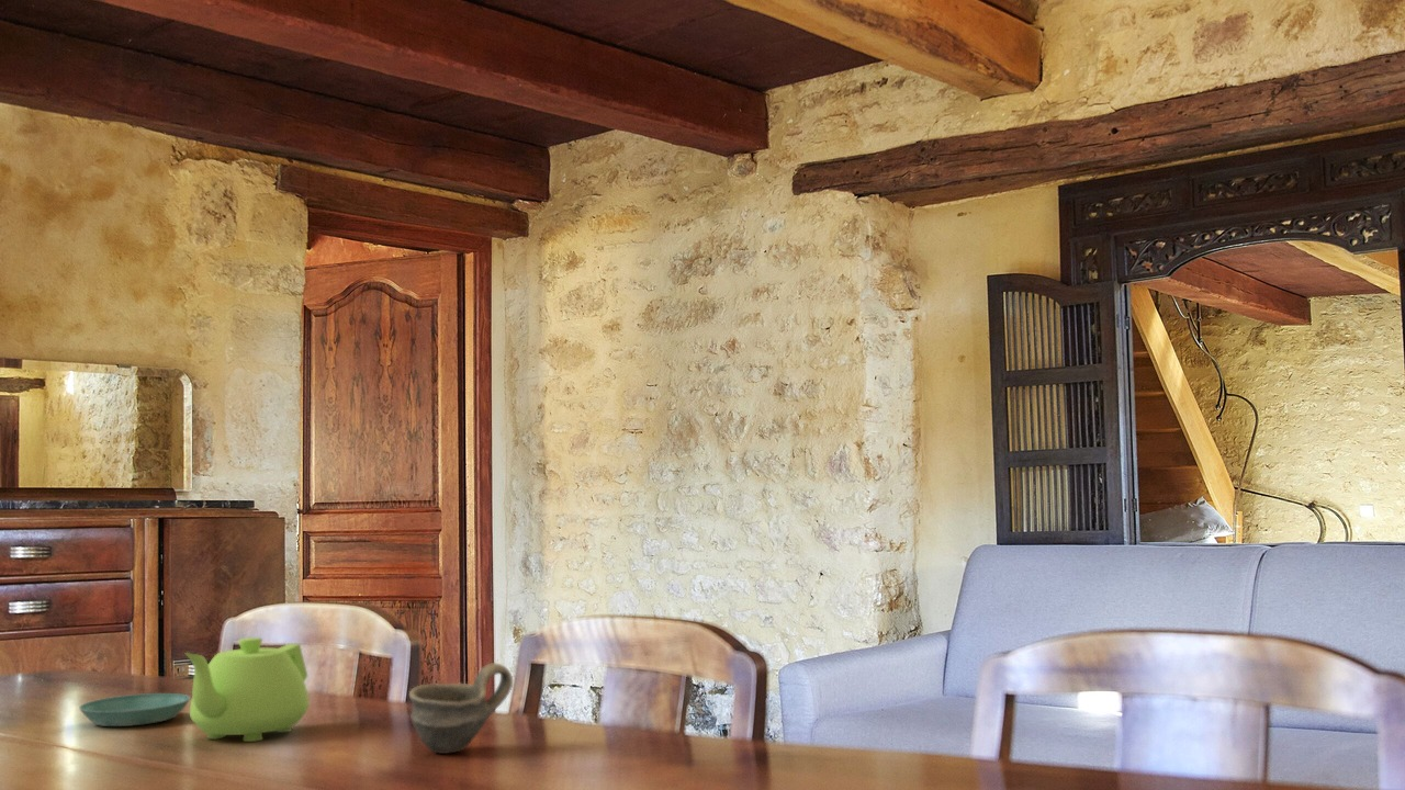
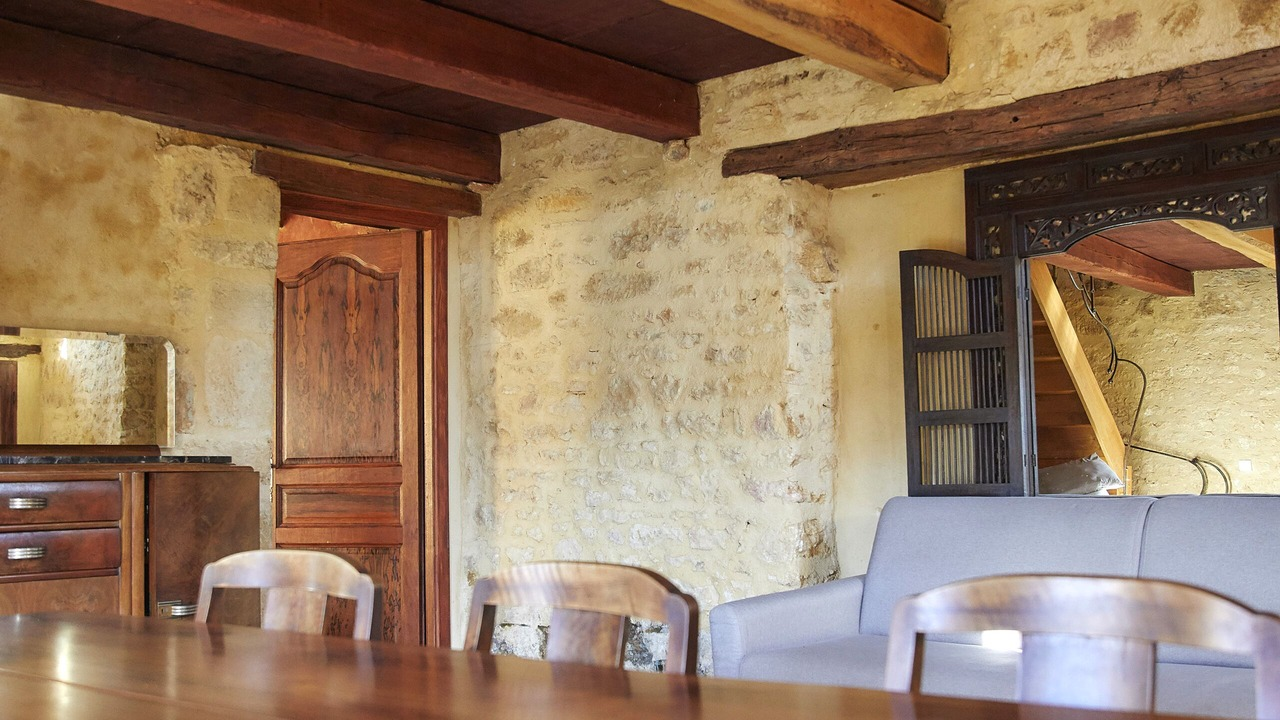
- cup [408,662,514,755]
- saucer [78,692,191,727]
- teapot [184,636,310,743]
